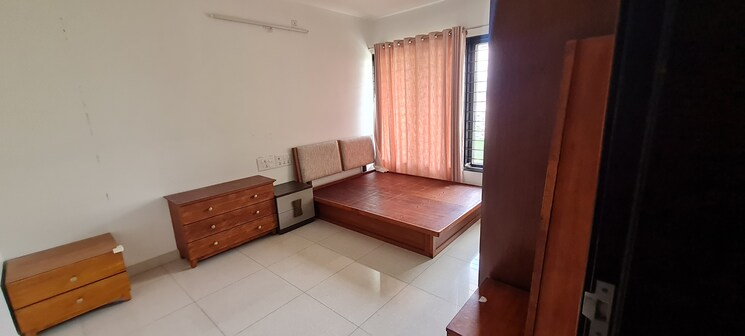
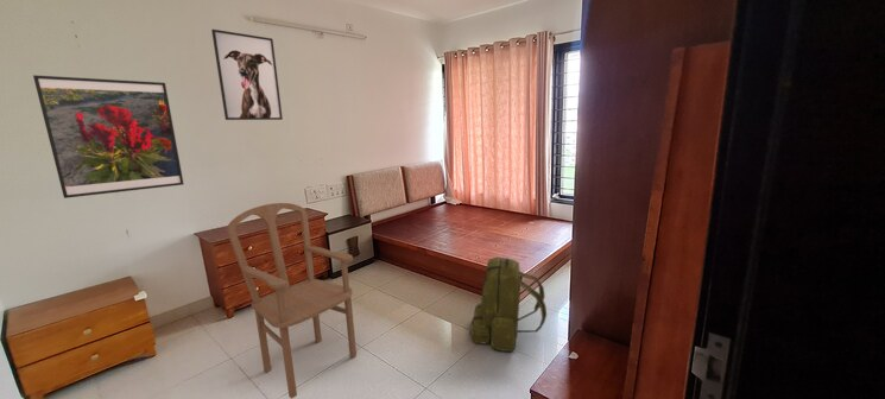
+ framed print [32,74,185,200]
+ armchair [226,202,358,399]
+ backpack [468,256,548,353]
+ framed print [210,28,284,121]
